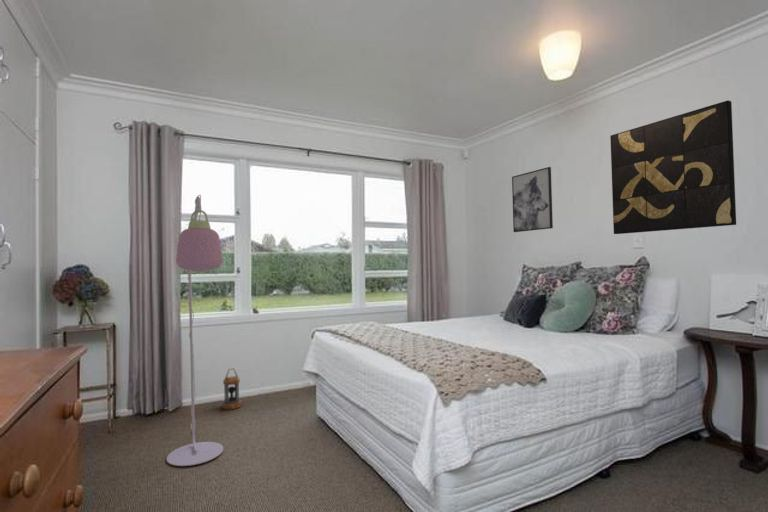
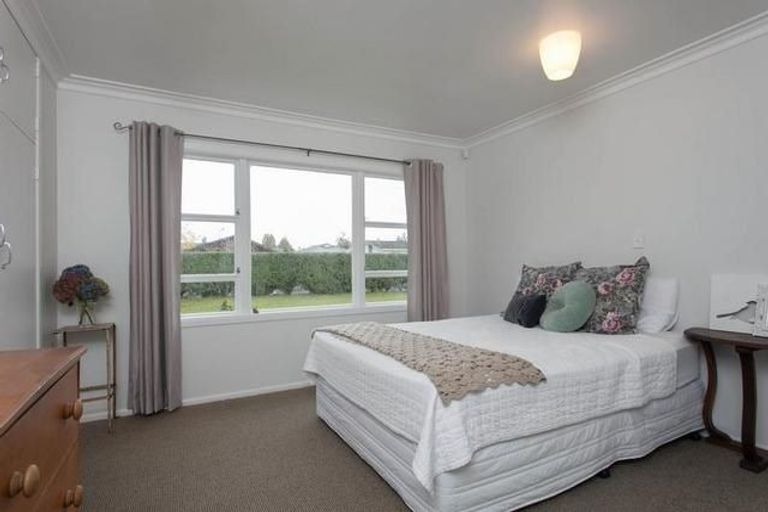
- lantern [221,367,243,410]
- wall art [609,99,737,235]
- floor lamp [166,194,224,467]
- wall art [511,166,554,233]
